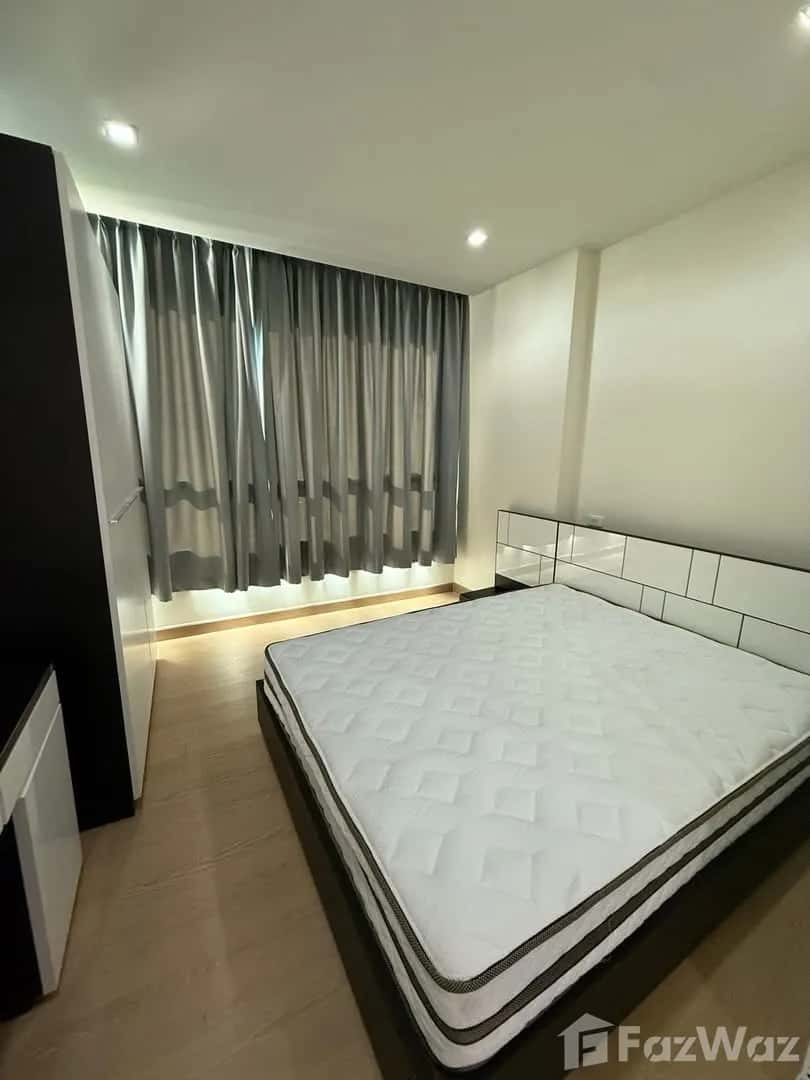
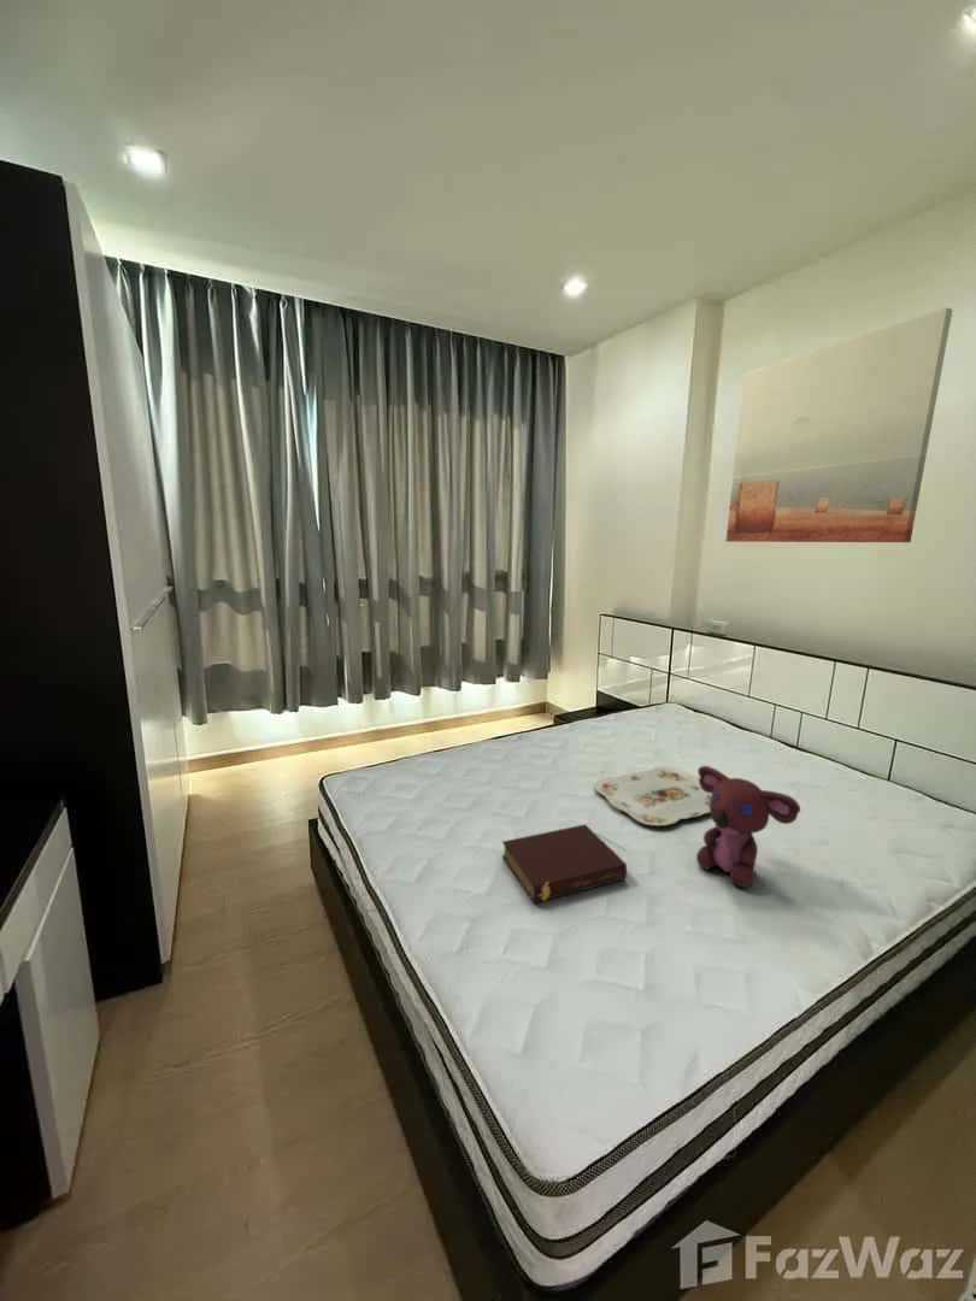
+ teddy bear [695,765,801,888]
+ book [501,823,628,905]
+ wall art [725,306,954,543]
+ serving tray [593,766,712,828]
